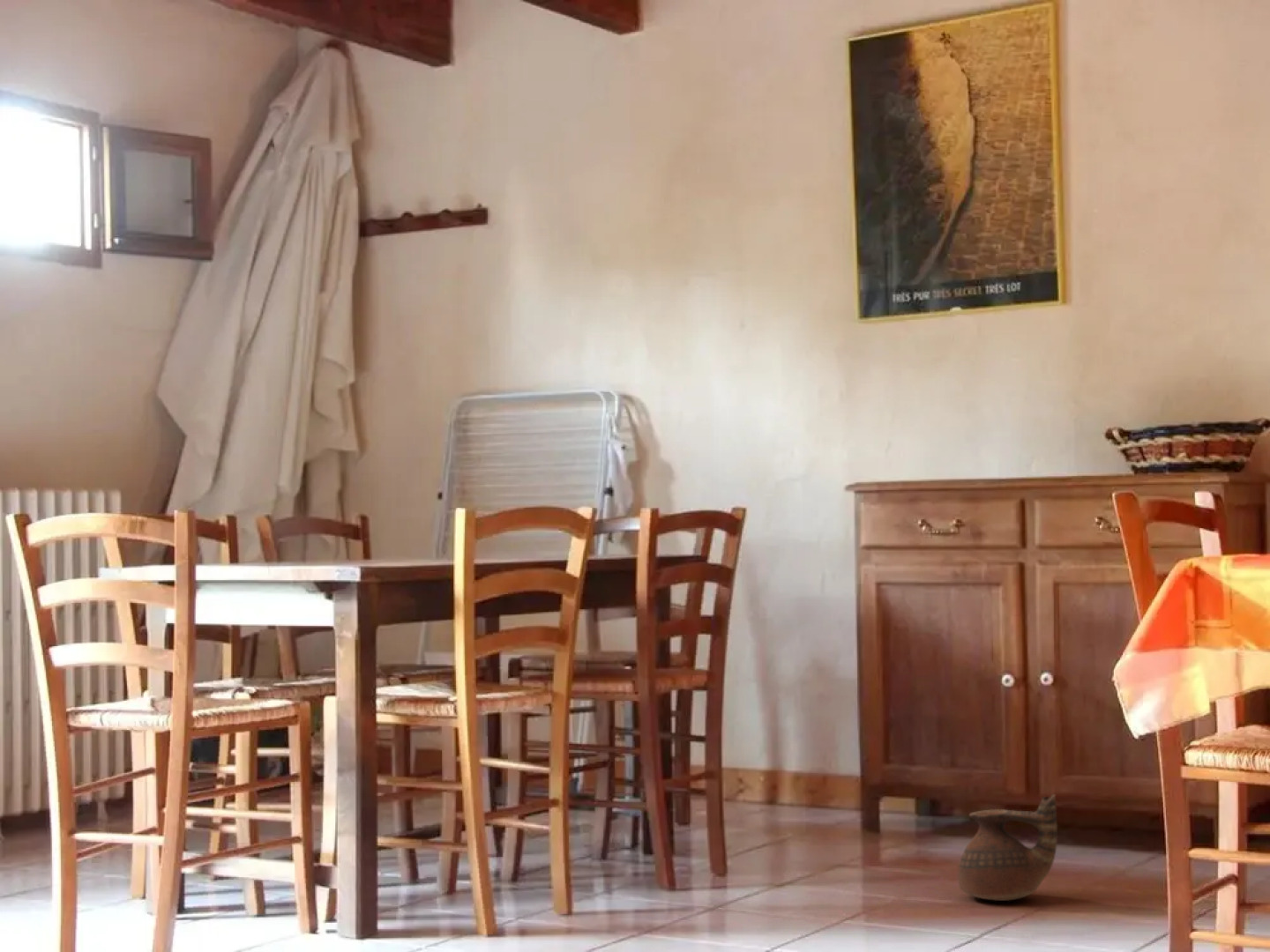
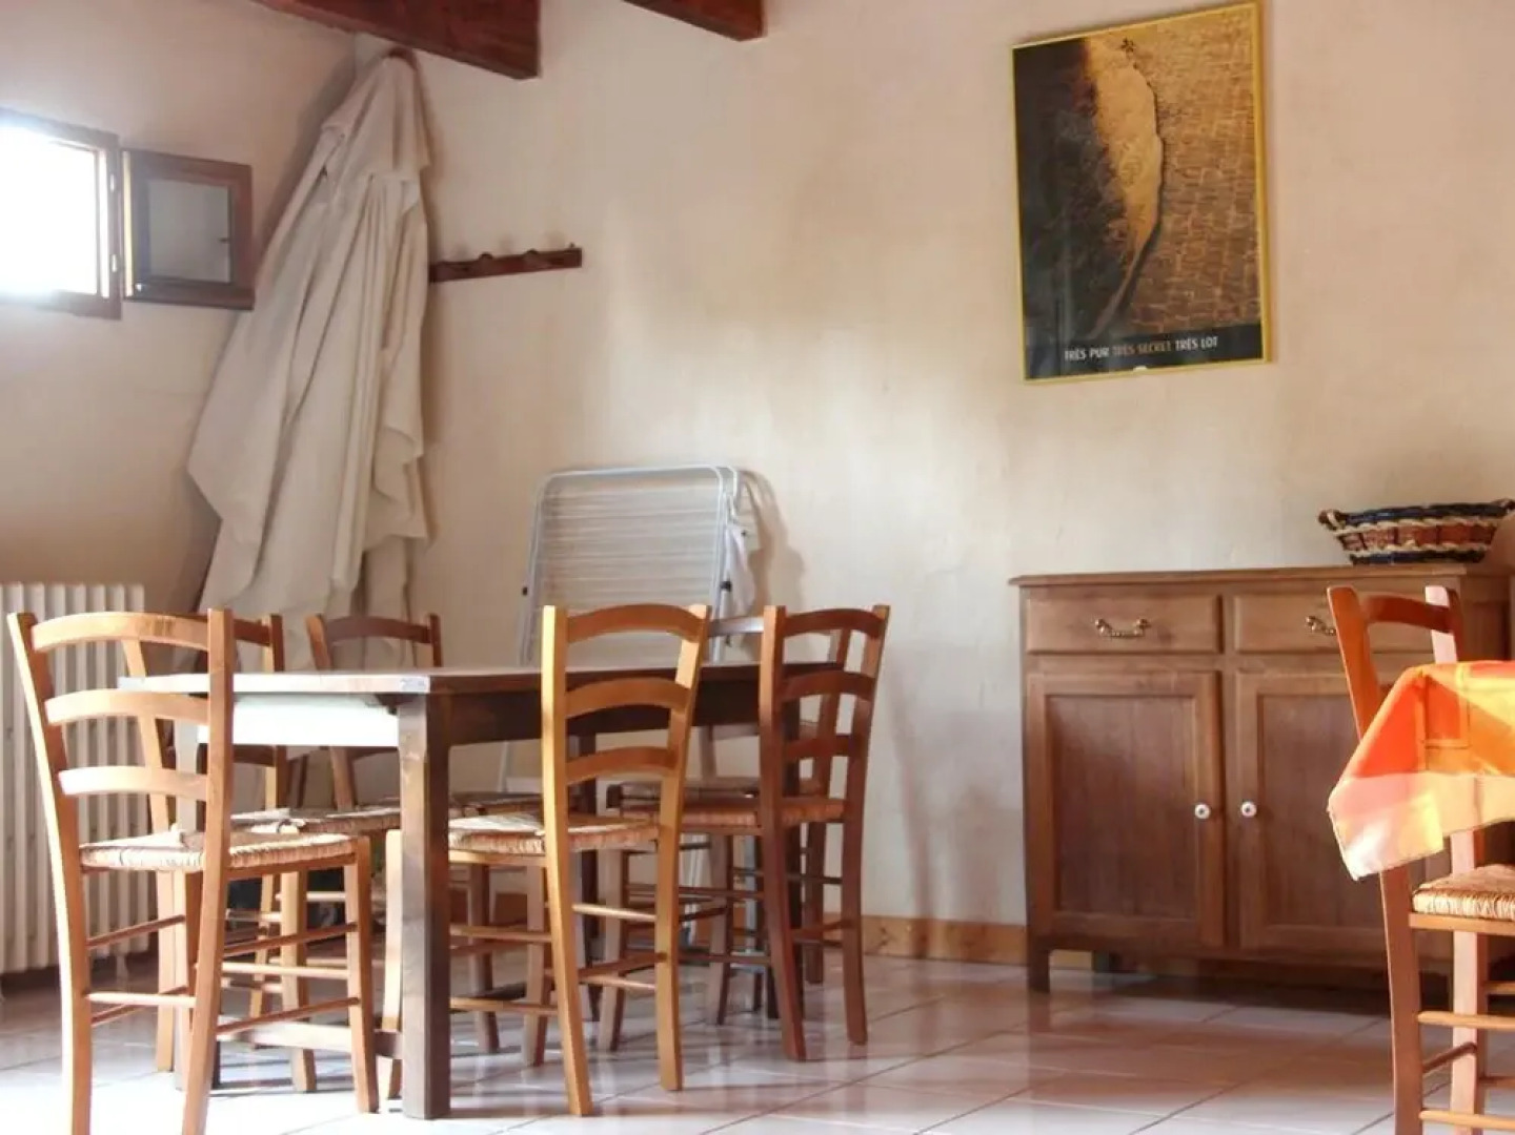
- ceramic jug [957,793,1058,902]
